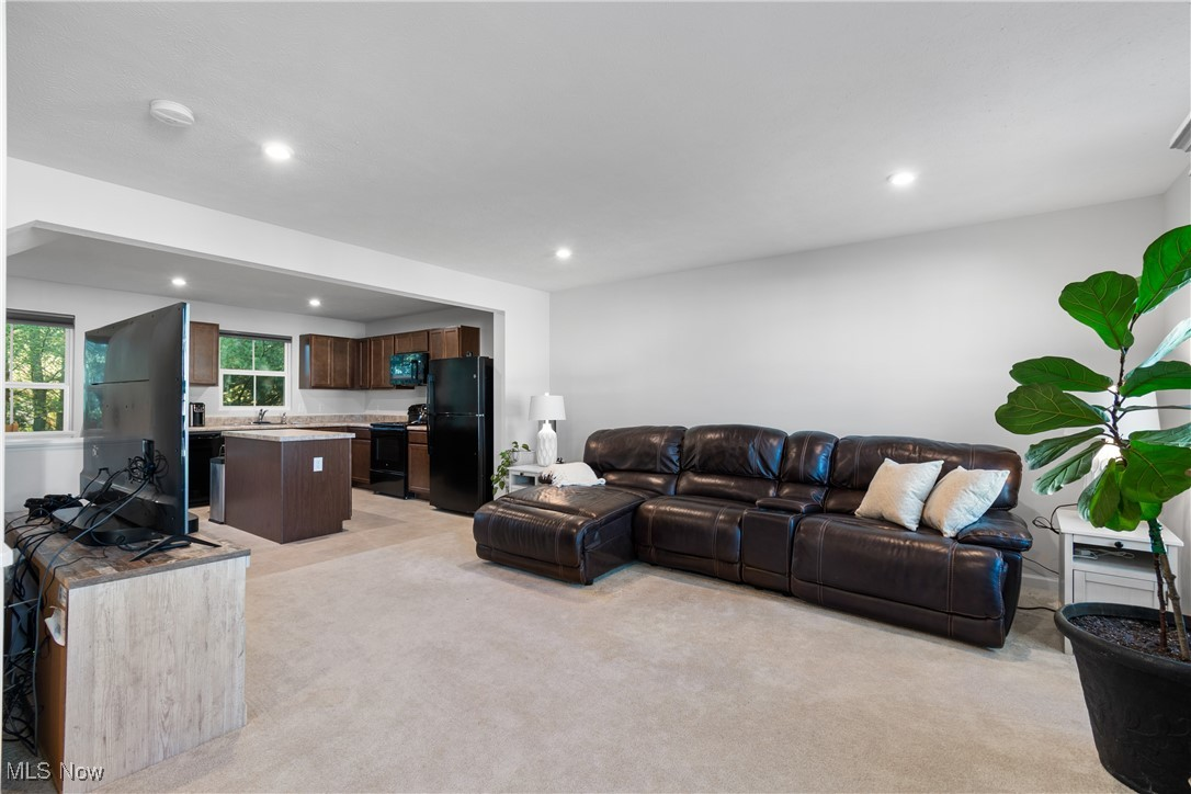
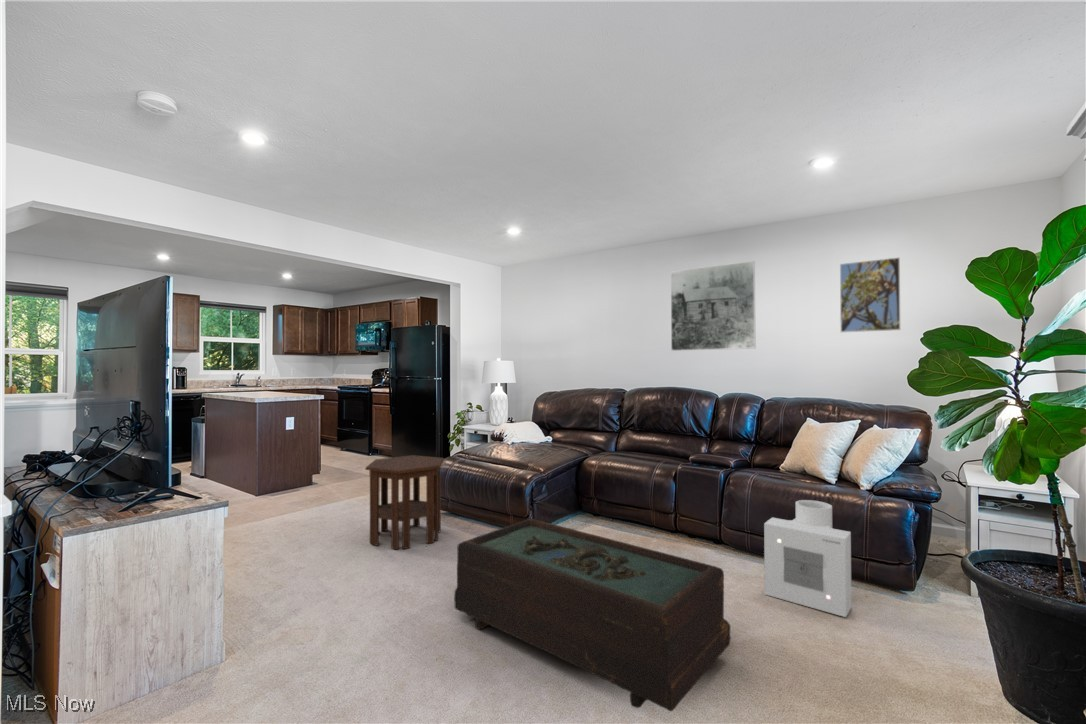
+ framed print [670,260,757,352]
+ side table [364,454,445,550]
+ air purifier [763,499,852,618]
+ coffee table [453,517,732,712]
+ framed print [839,256,901,333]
